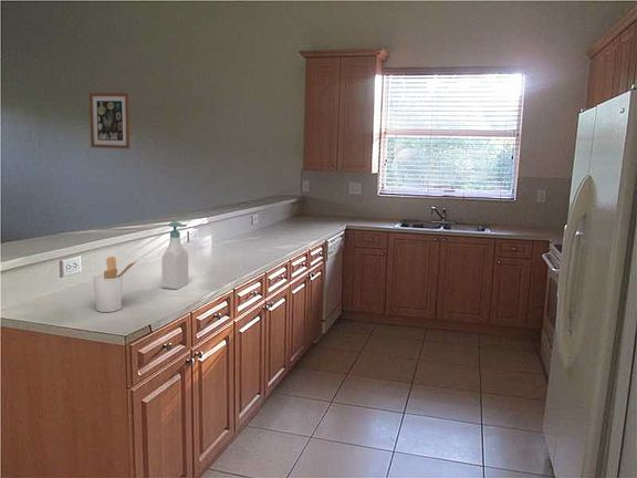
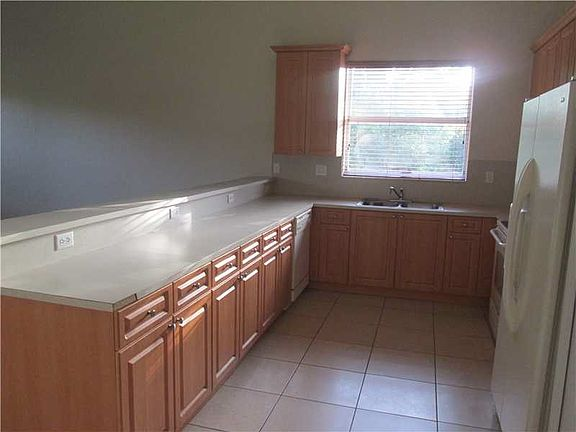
- wall art [88,92,130,149]
- utensil holder [92,256,137,313]
- soap bottle [160,220,189,290]
